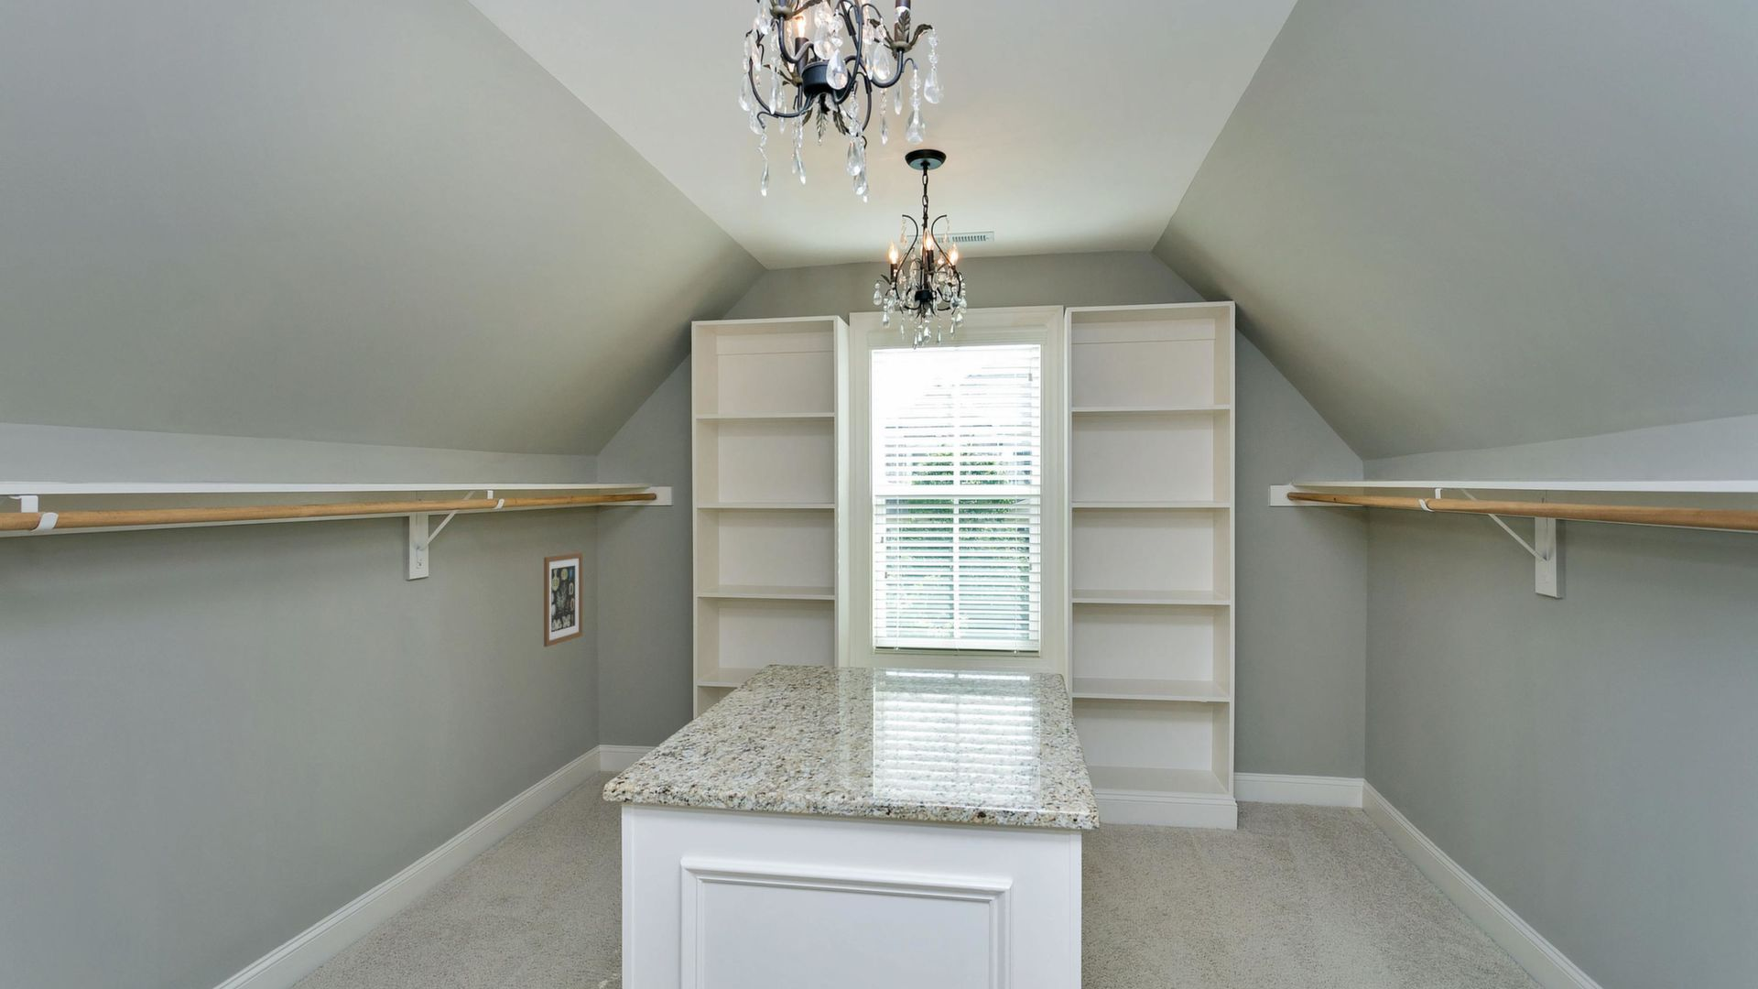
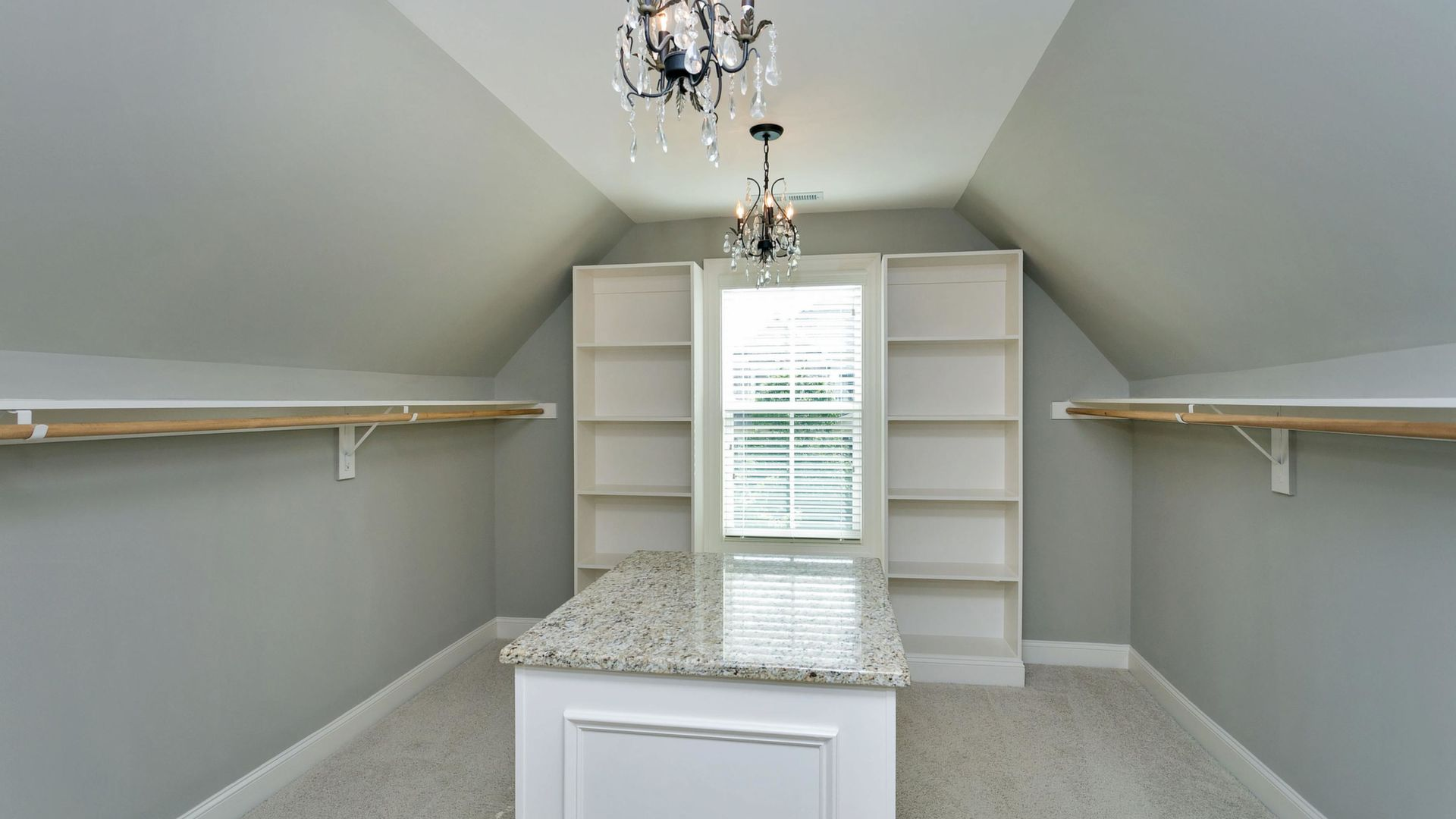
- wall art [543,552,583,647]
